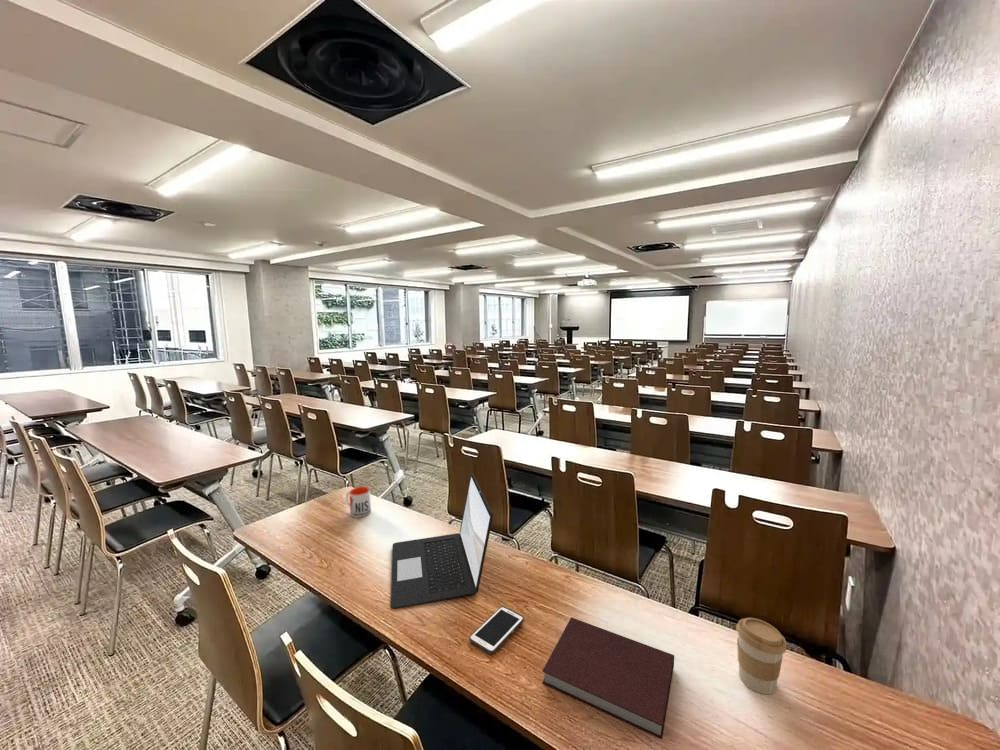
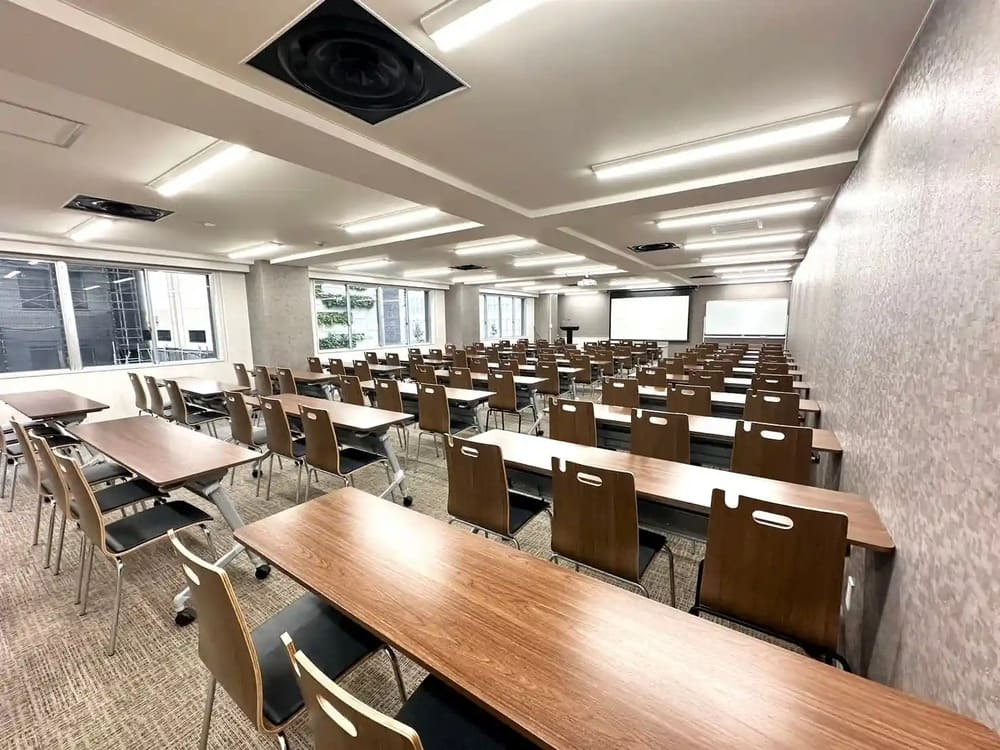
- mug [345,486,372,519]
- notebook [541,616,675,740]
- cell phone [468,605,525,655]
- coffee cup [735,617,788,695]
- laptop [390,472,494,610]
